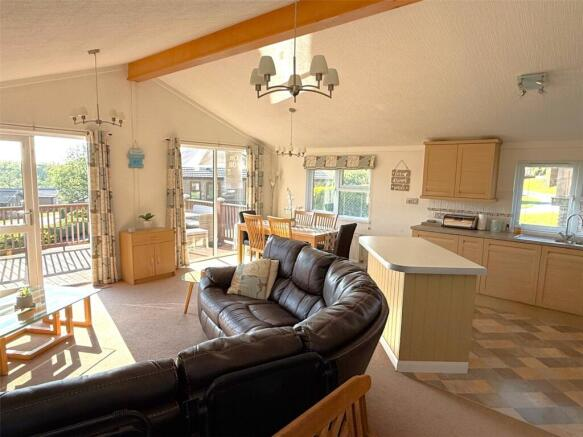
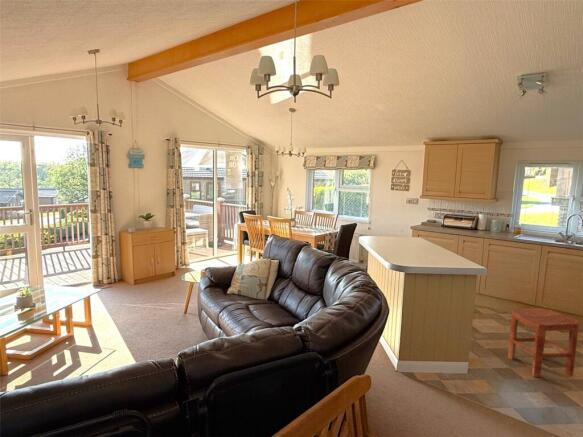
+ stool [507,307,580,378]
